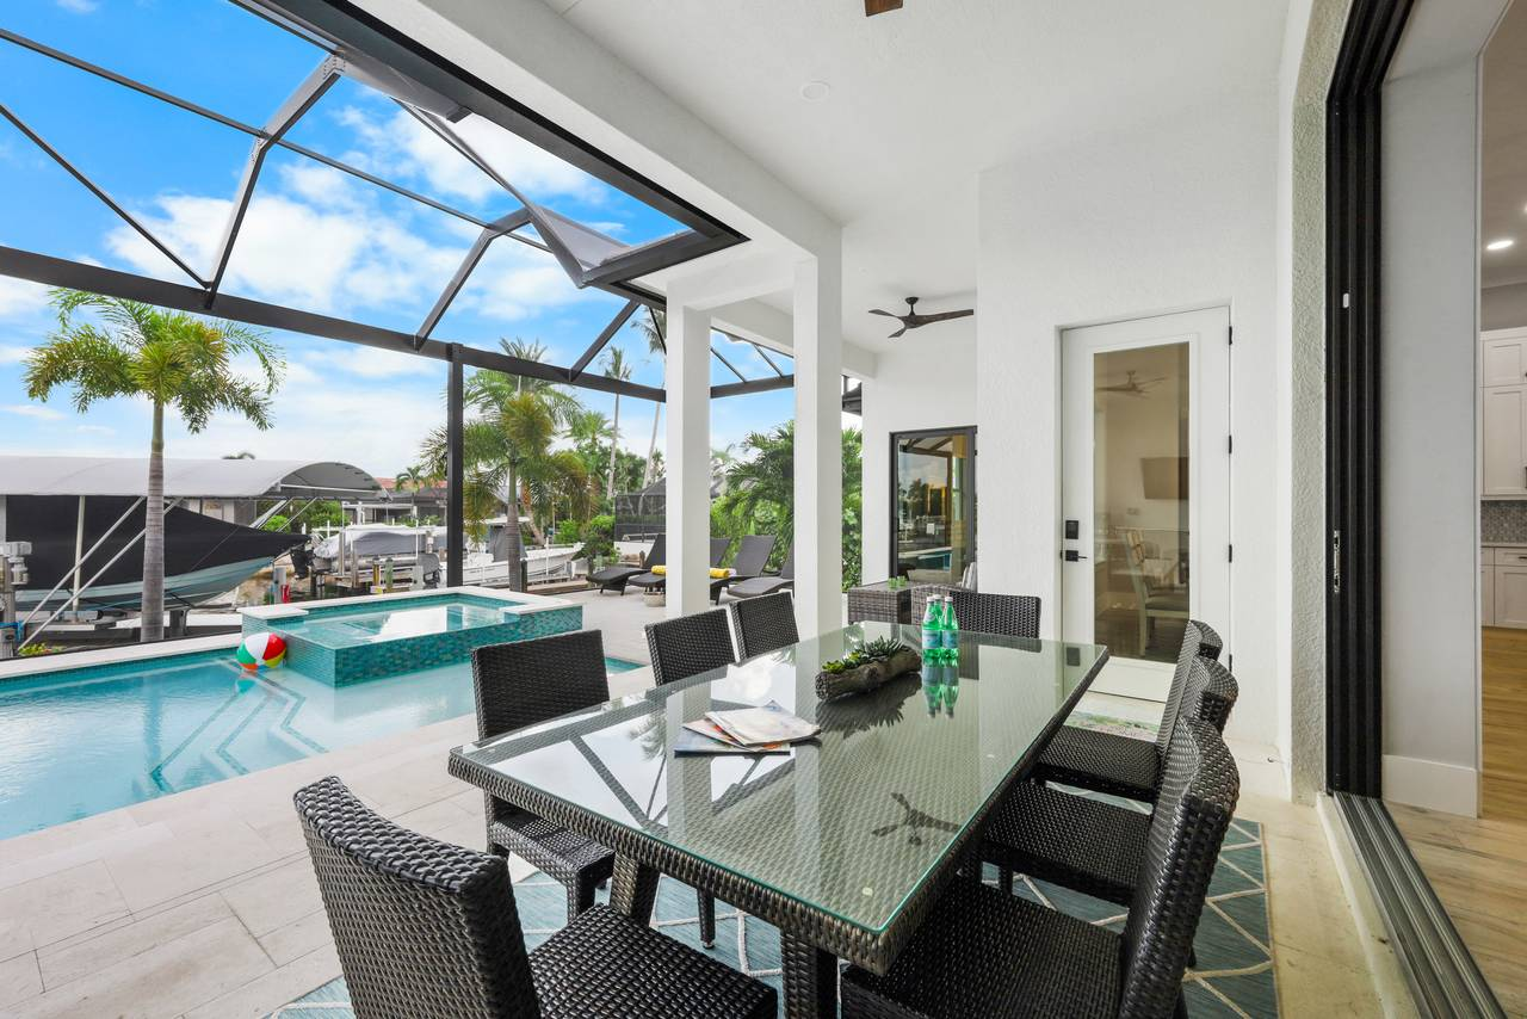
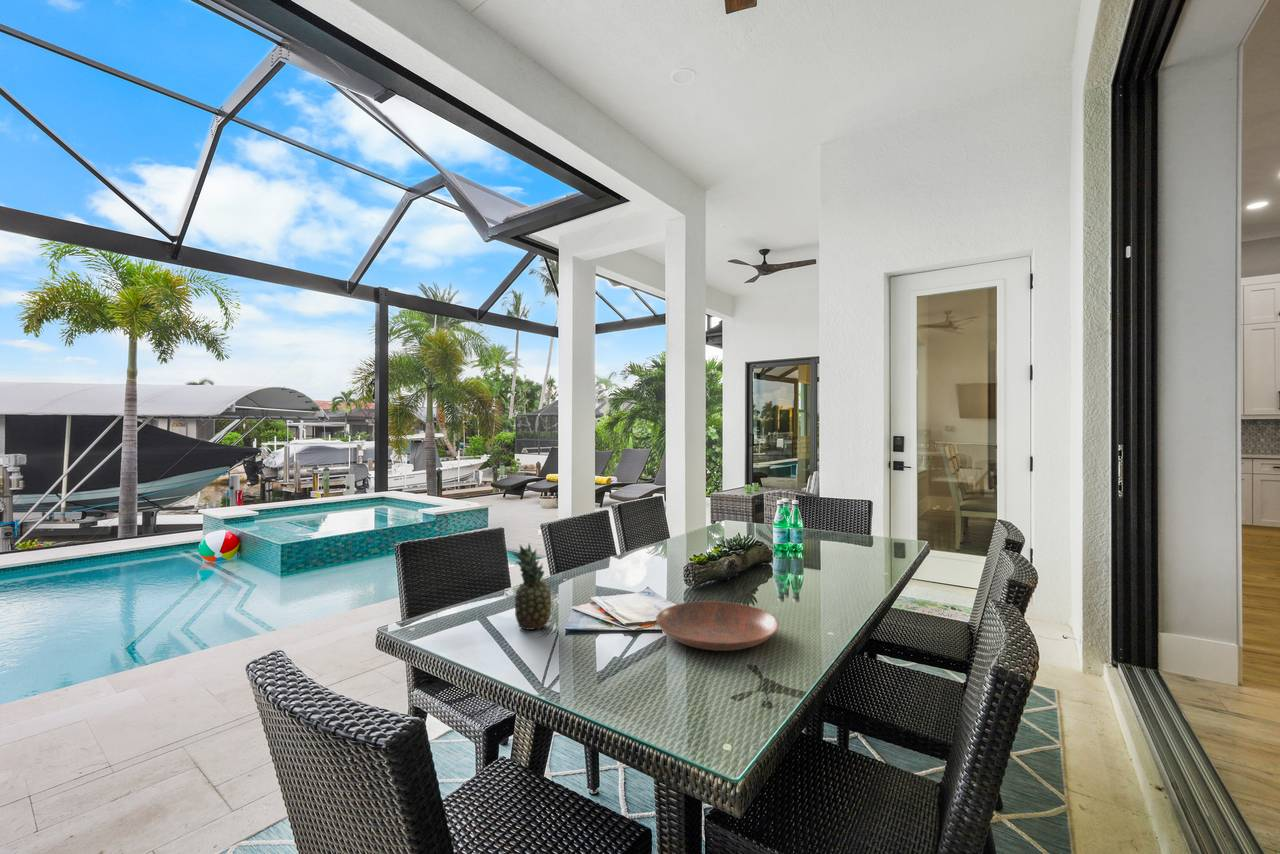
+ fruit [511,543,553,631]
+ bowl [655,600,780,652]
